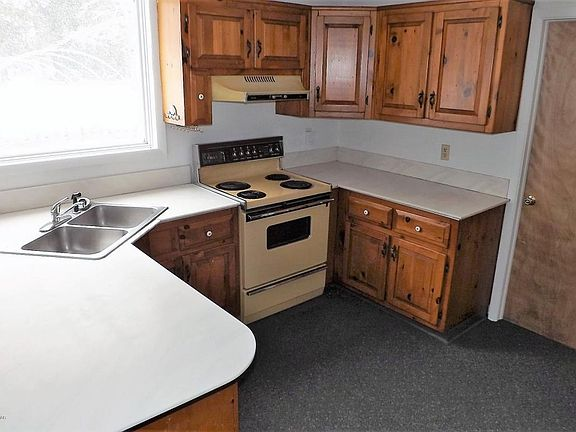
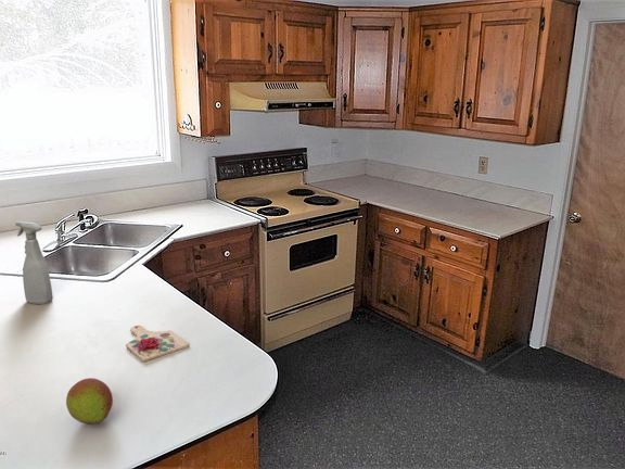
+ fruit [65,377,114,424]
+ spray bottle [14,220,54,305]
+ cutting board [125,325,190,363]
